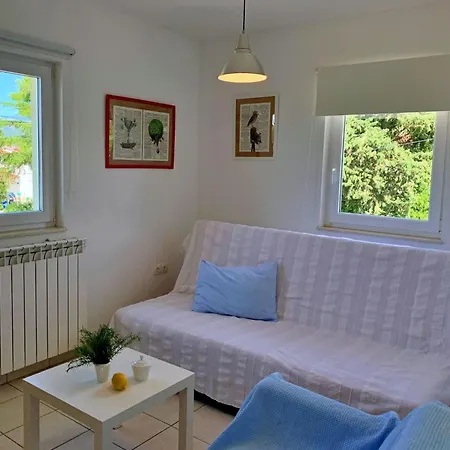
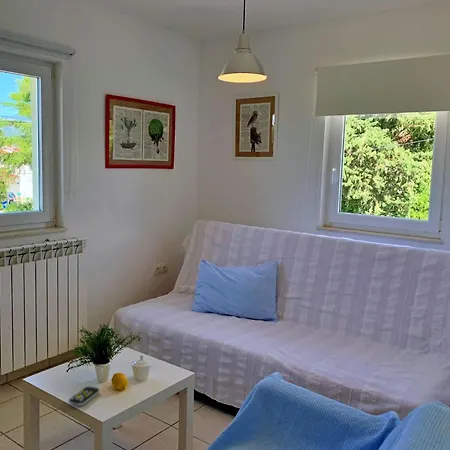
+ remote control [68,386,100,407]
